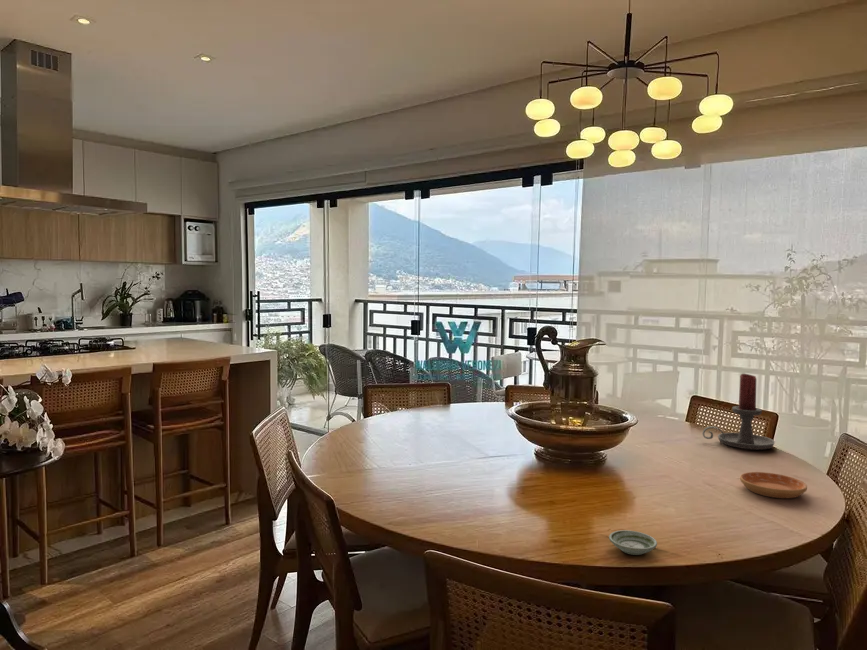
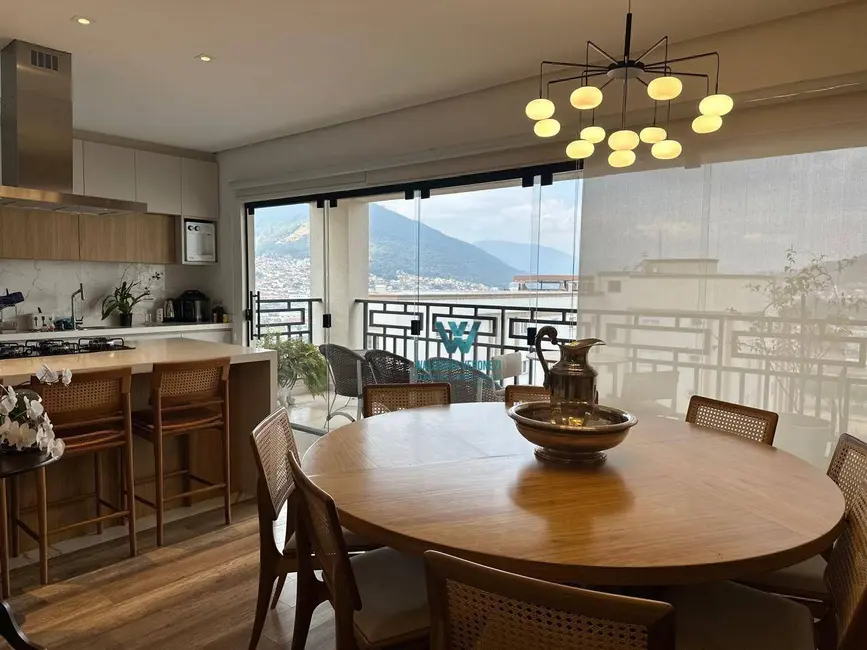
- candle holder [702,373,776,451]
- saucer [608,529,658,556]
- saucer [739,471,808,499]
